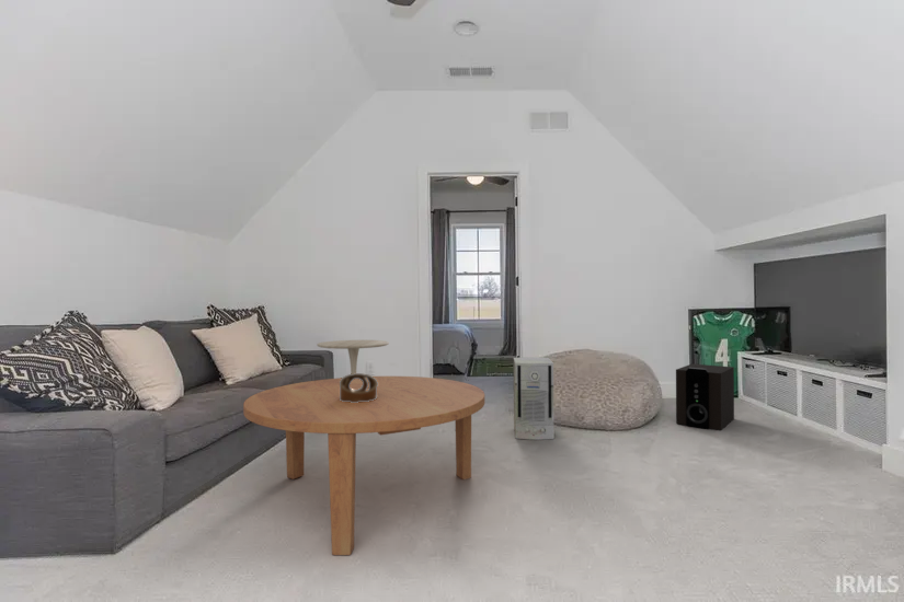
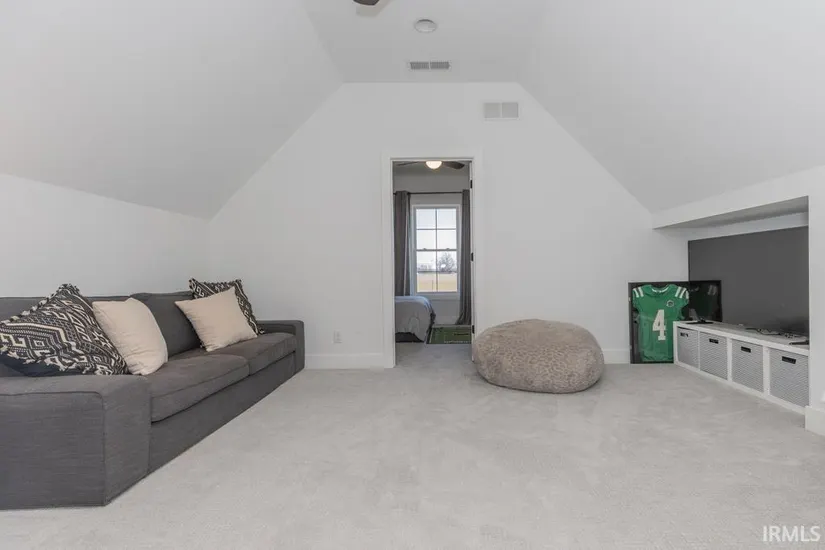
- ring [340,372,378,403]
- speaker [675,363,735,431]
- air purifier [513,356,556,441]
- side table [317,339,390,374]
- coffee table [242,375,485,556]
